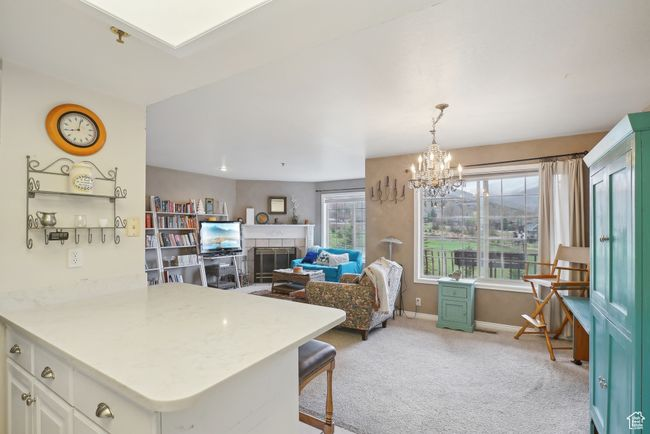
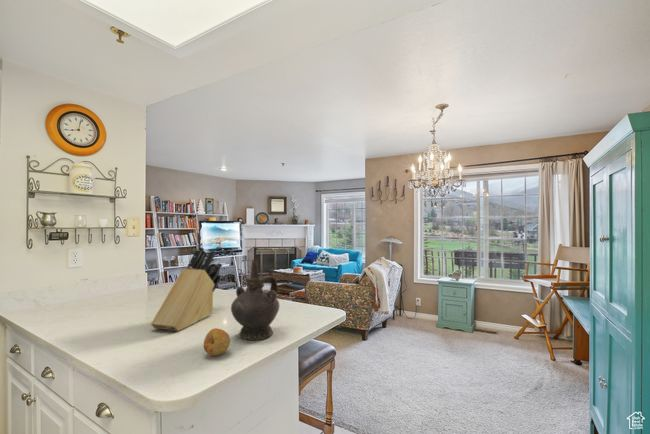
+ fruit [203,327,231,357]
+ knife block [150,246,223,332]
+ ceremonial vessel [230,259,280,341]
